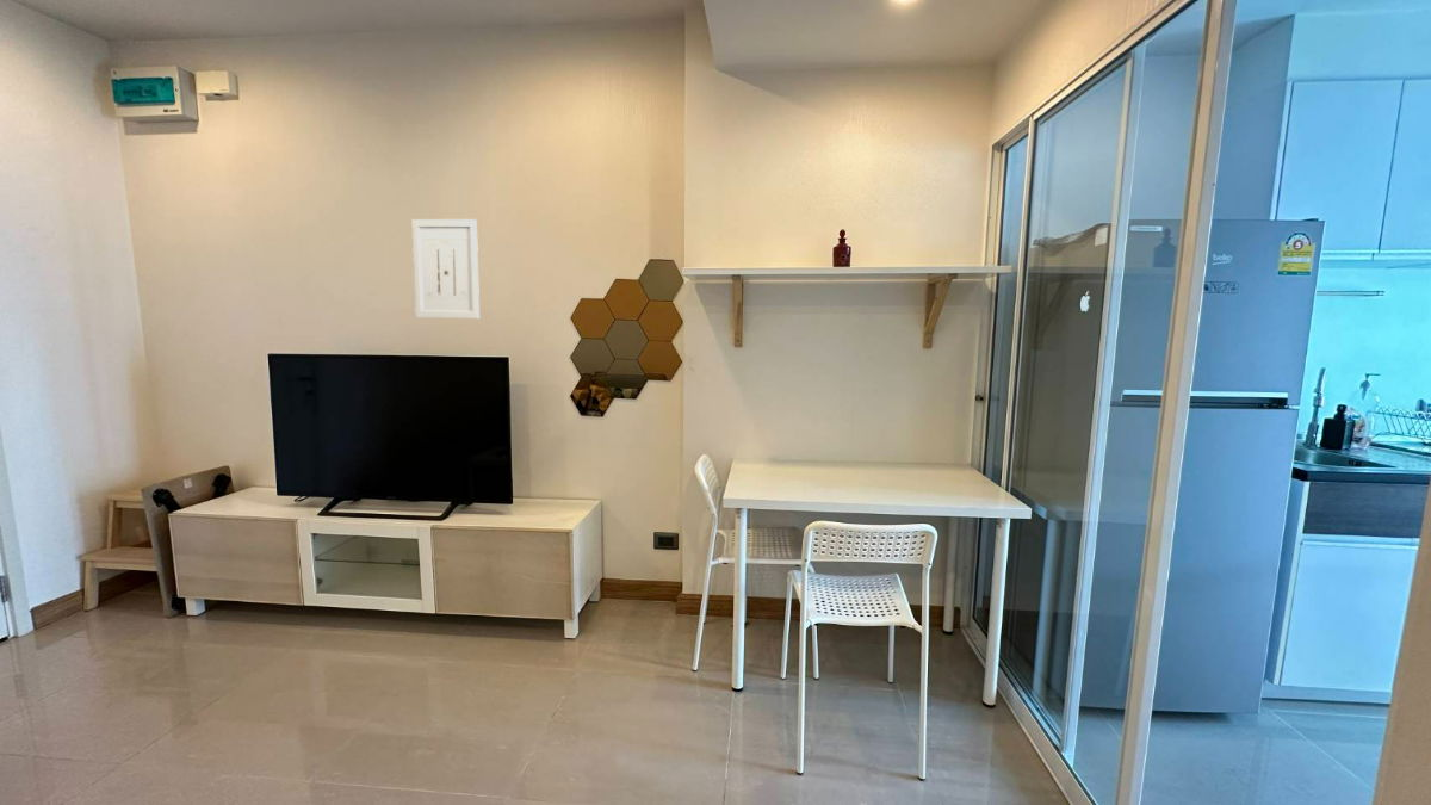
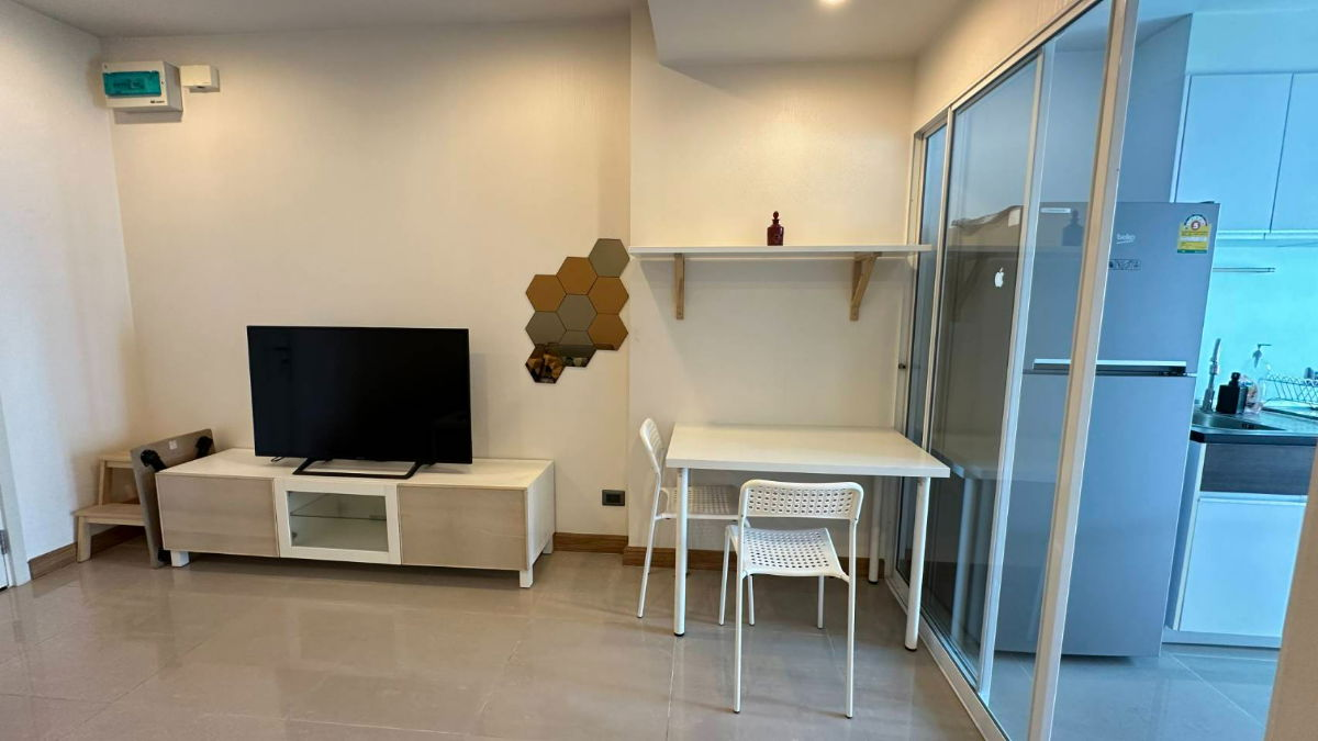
- wall art [411,218,481,320]
